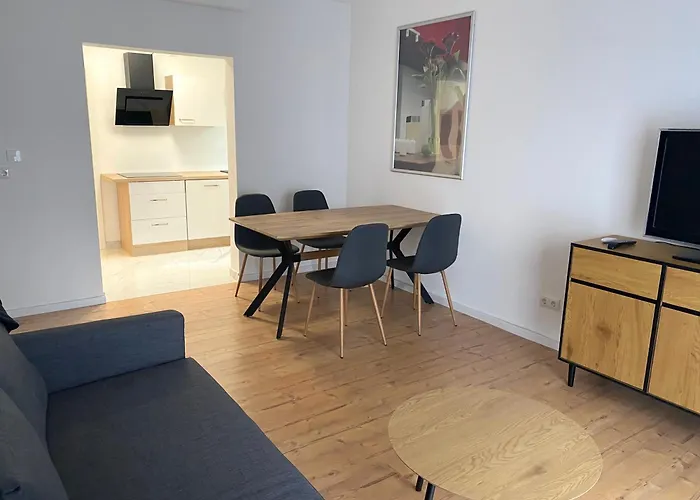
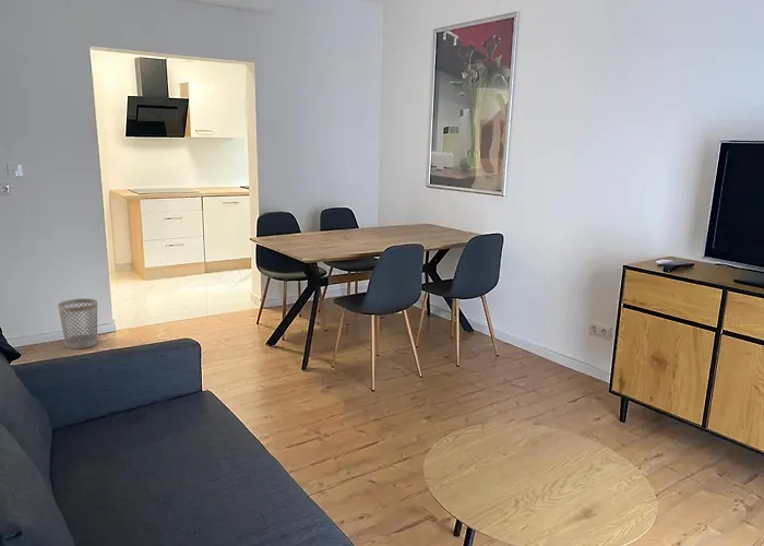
+ wastebasket [57,298,98,349]
